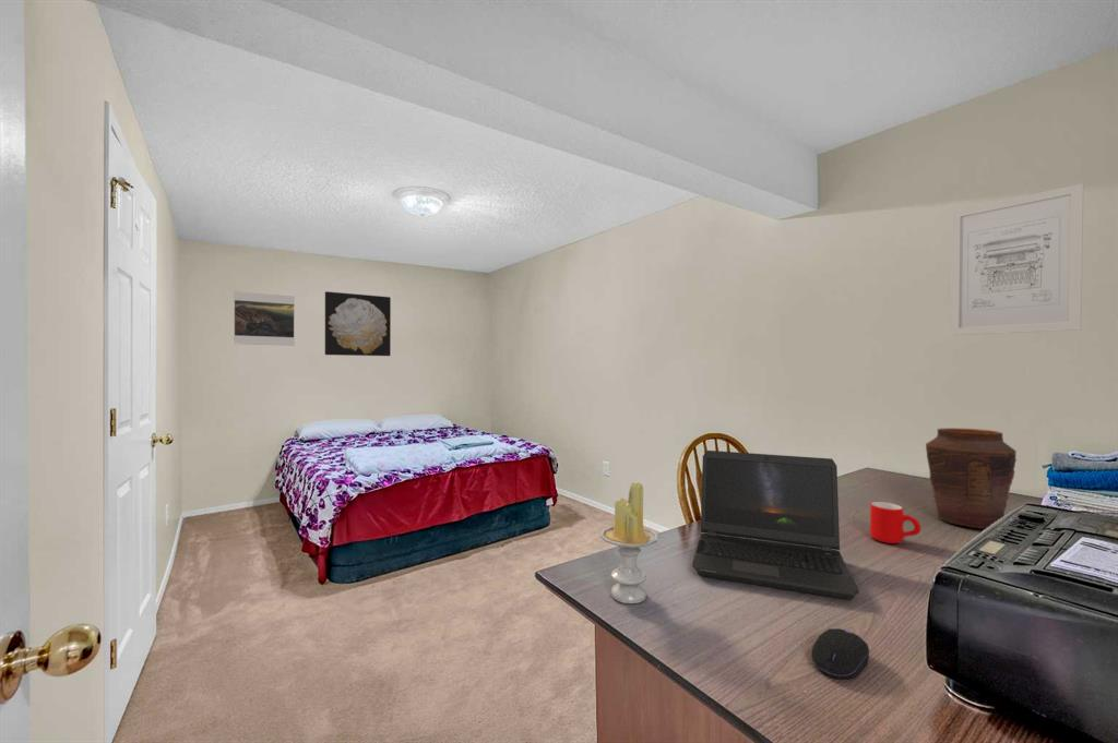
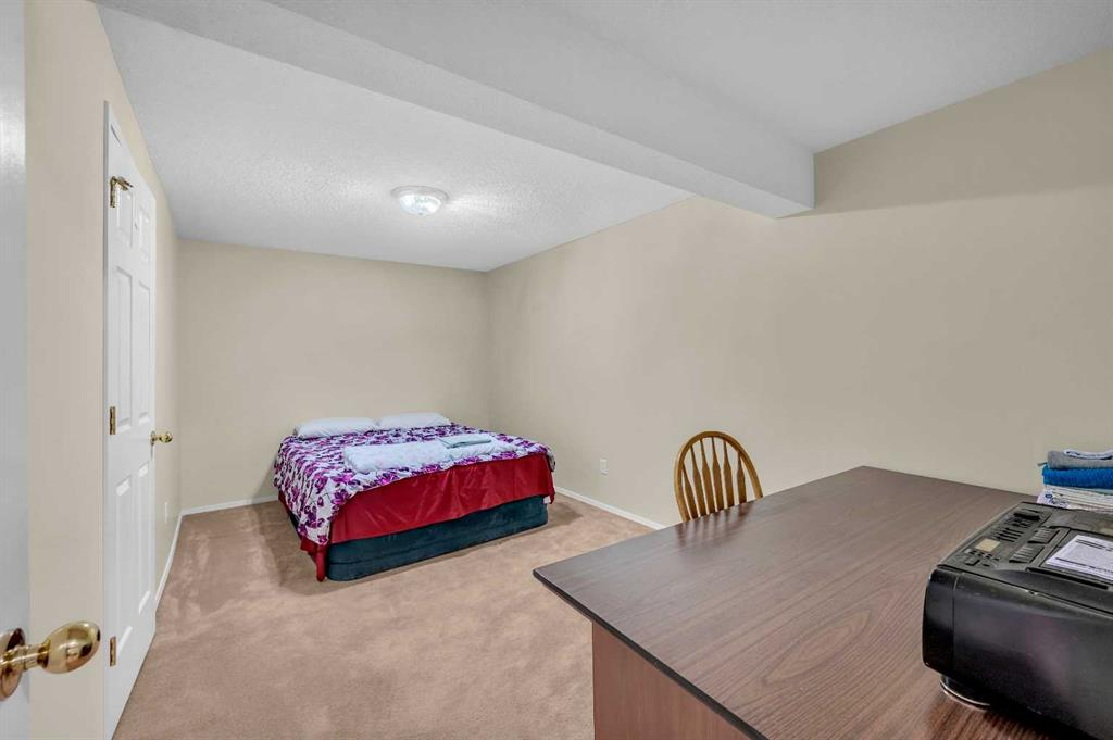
- wall art [324,290,392,357]
- wall art [949,182,1084,336]
- candle [599,481,658,604]
- mug [869,501,921,544]
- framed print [233,290,296,347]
- computer mouse [811,627,870,680]
- laptop computer [691,450,860,601]
- vase [925,427,1018,530]
